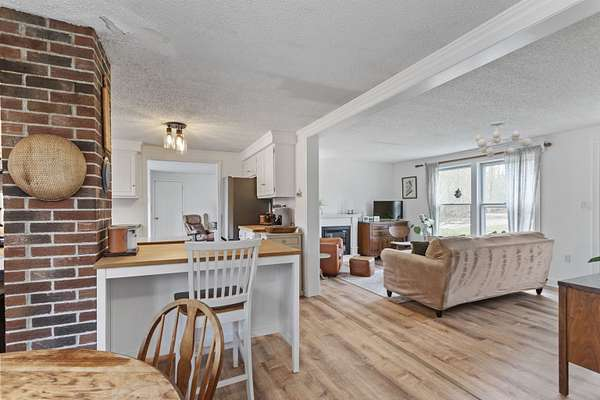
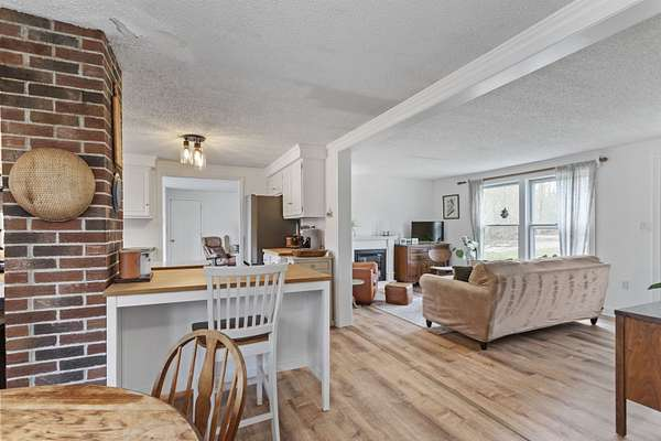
- ceiling light fixture [474,120,533,158]
